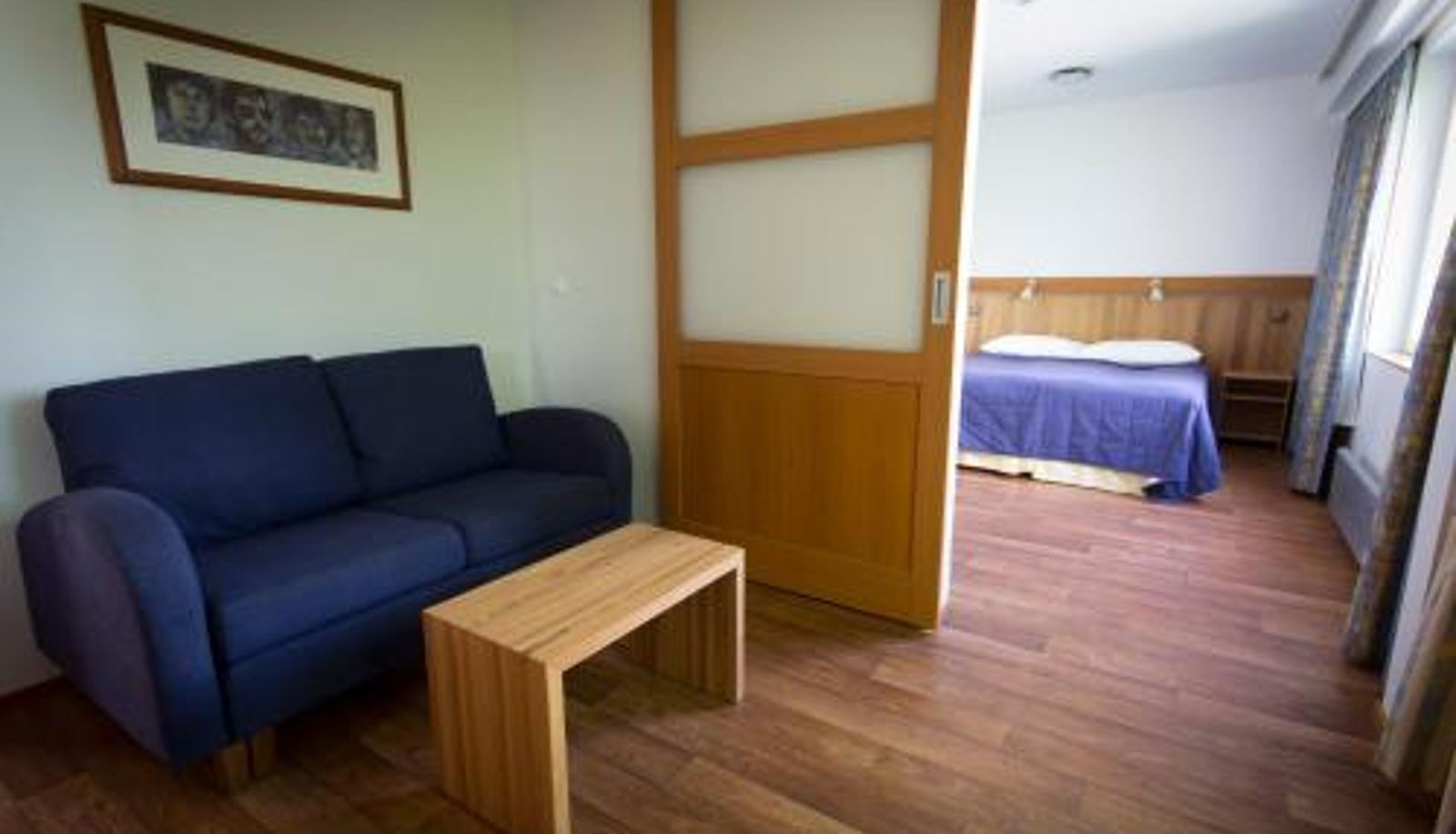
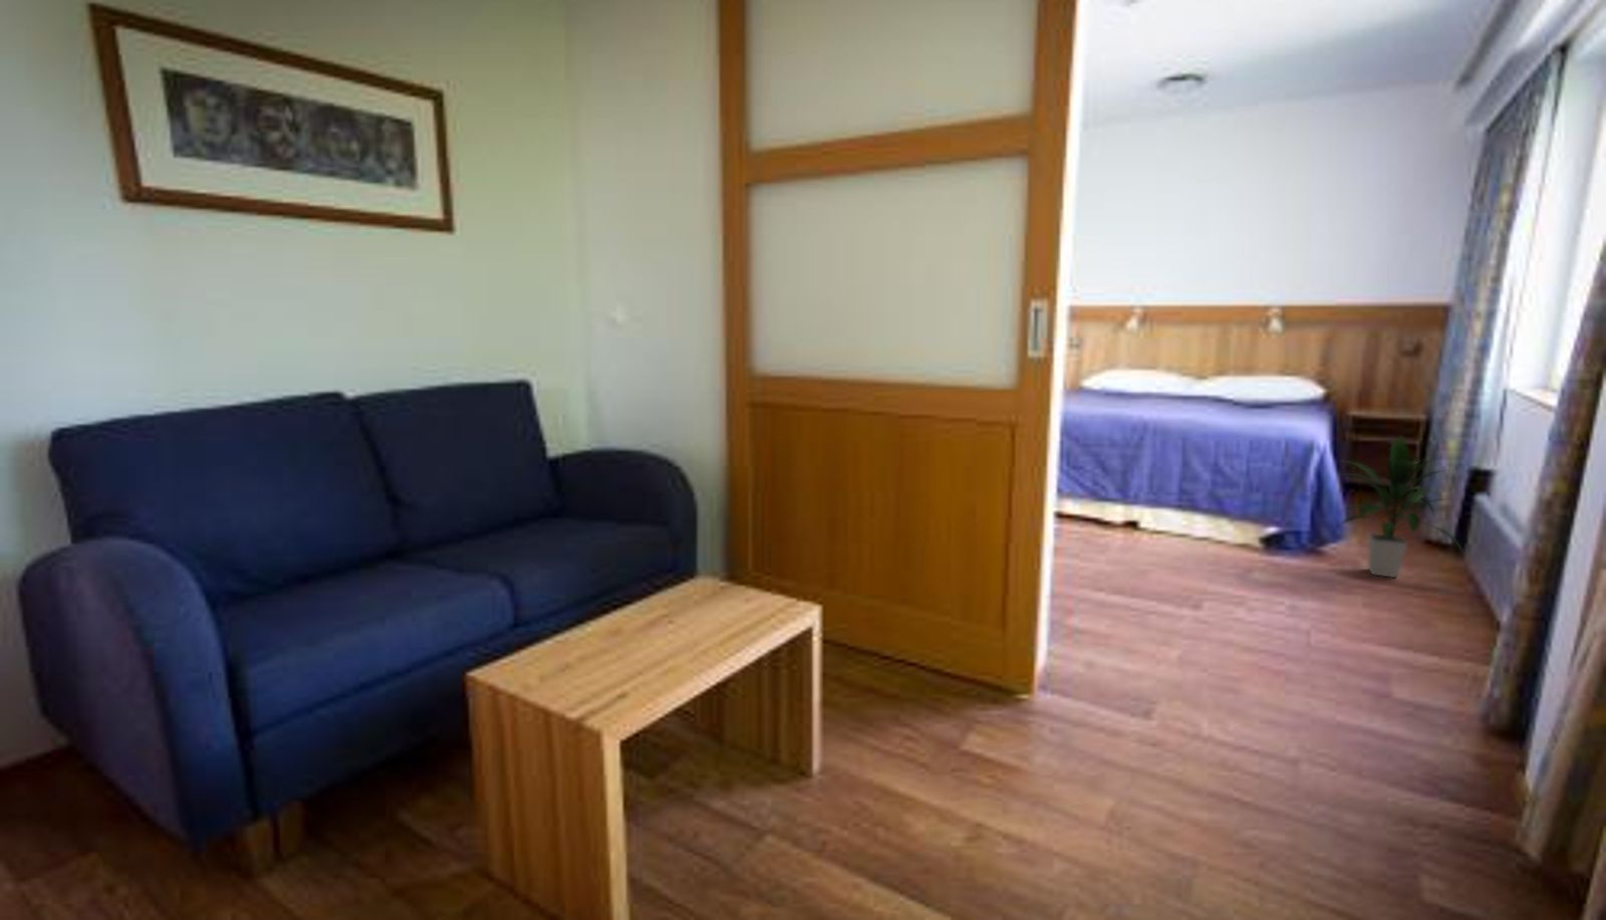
+ indoor plant [1336,434,1467,578]
